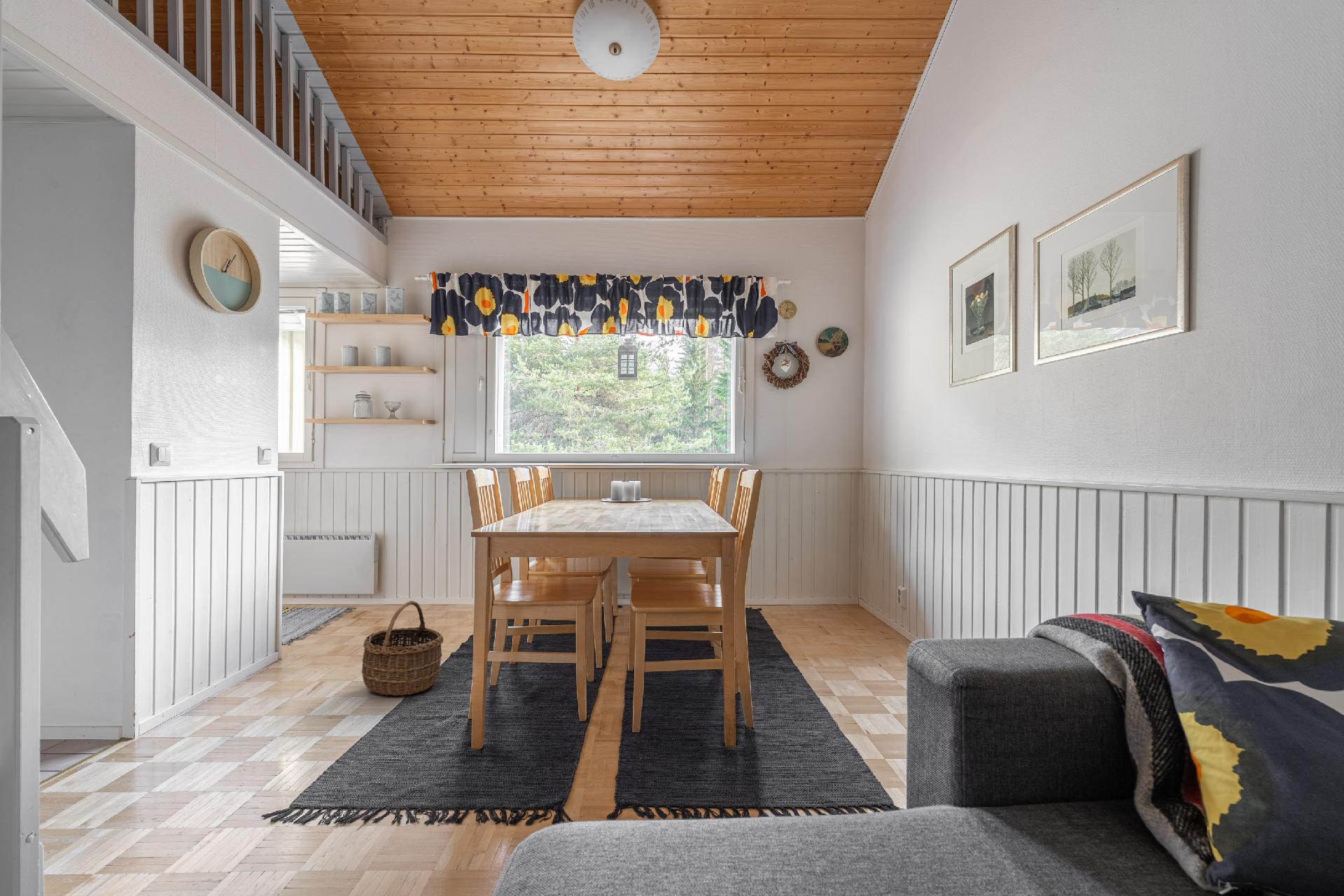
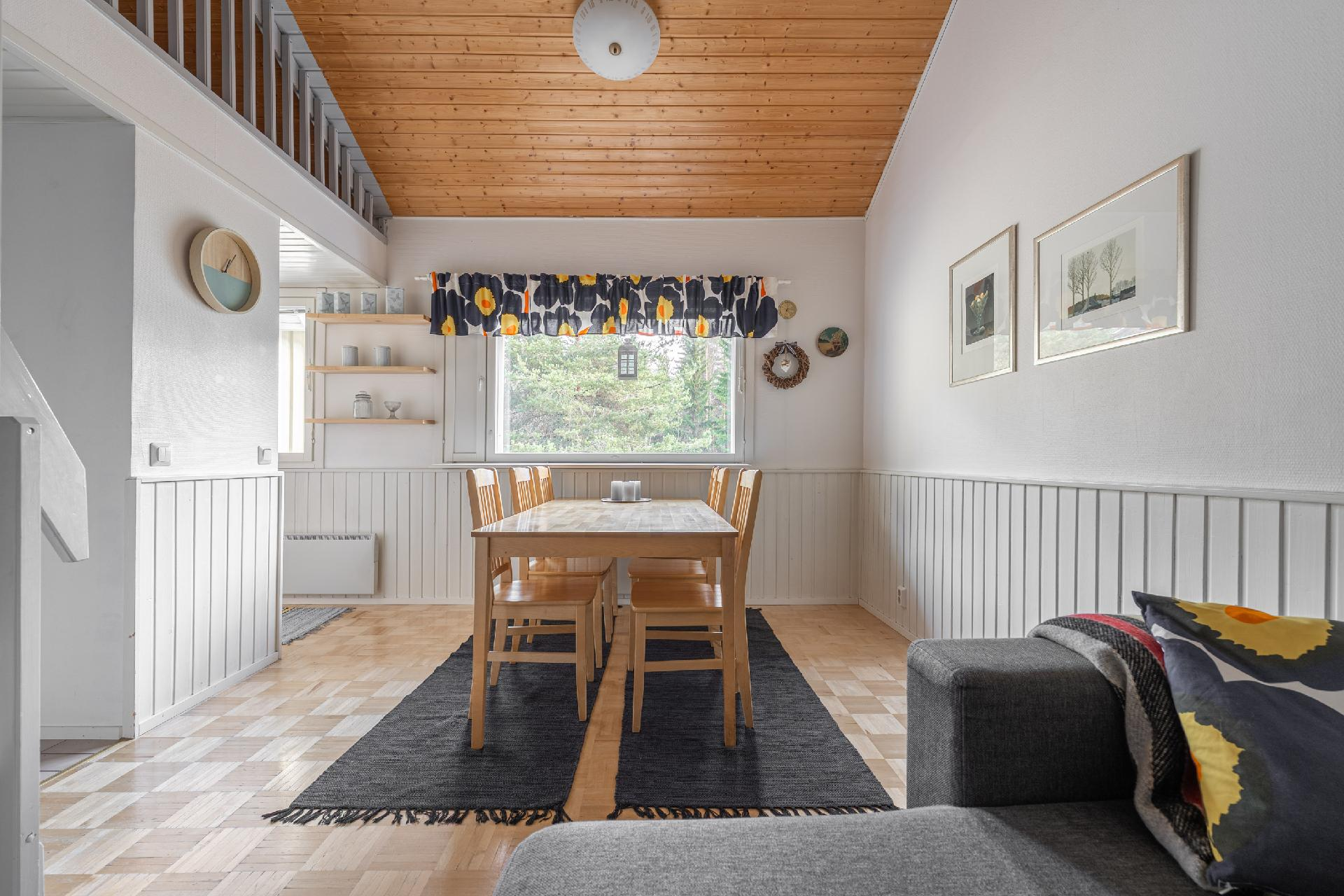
- wicker basket [361,600,444,696]
